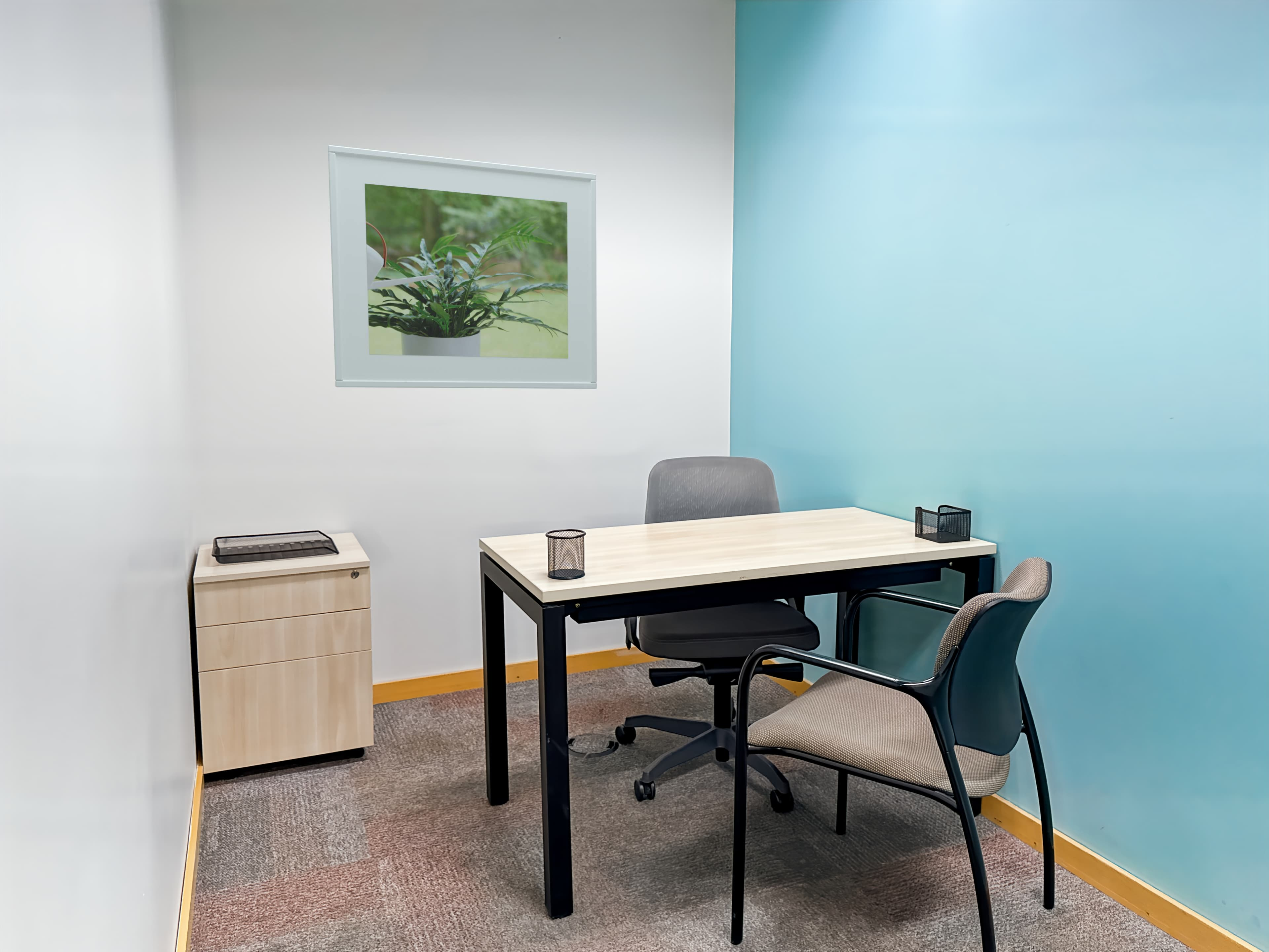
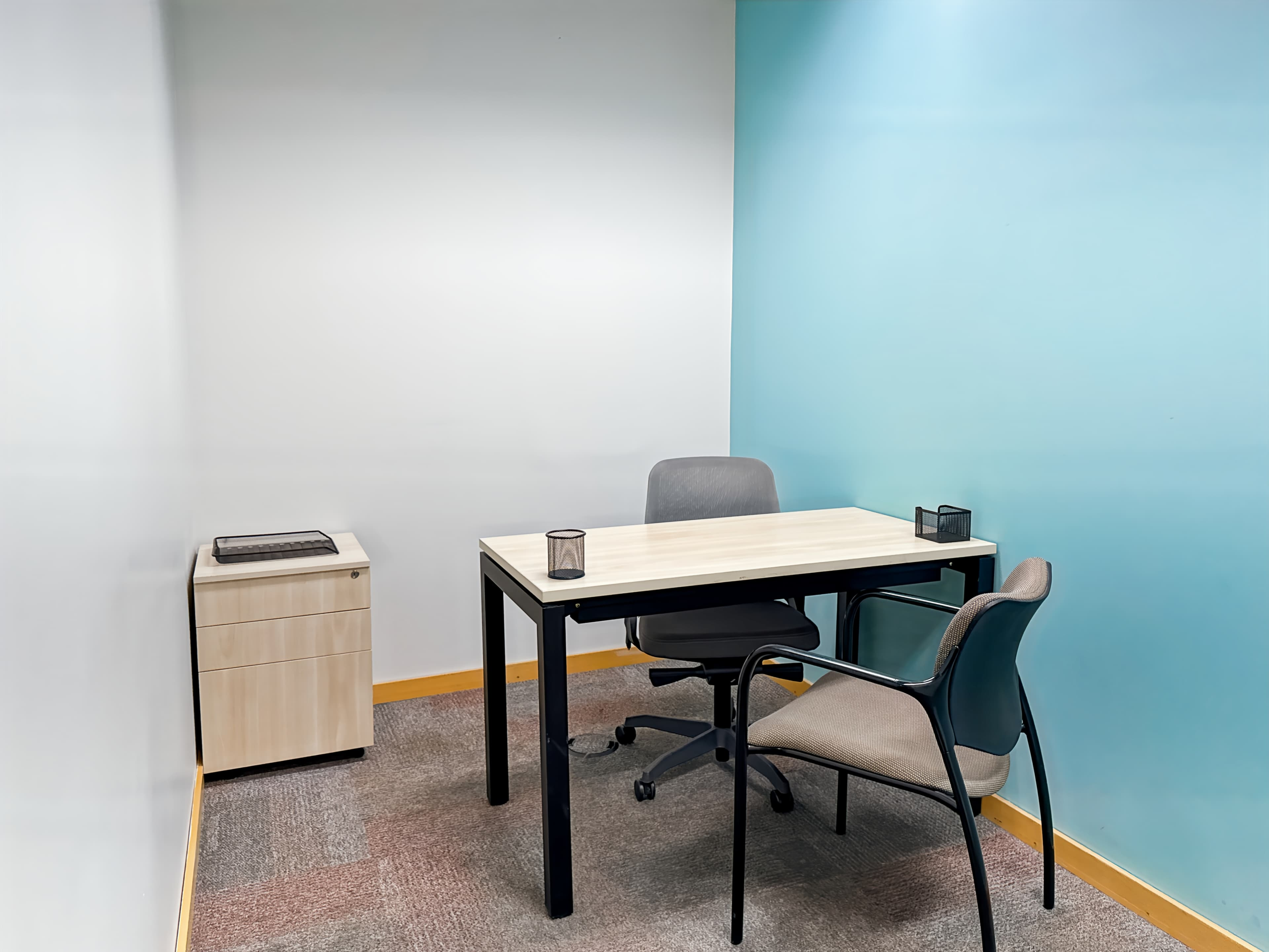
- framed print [327,145,597,389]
